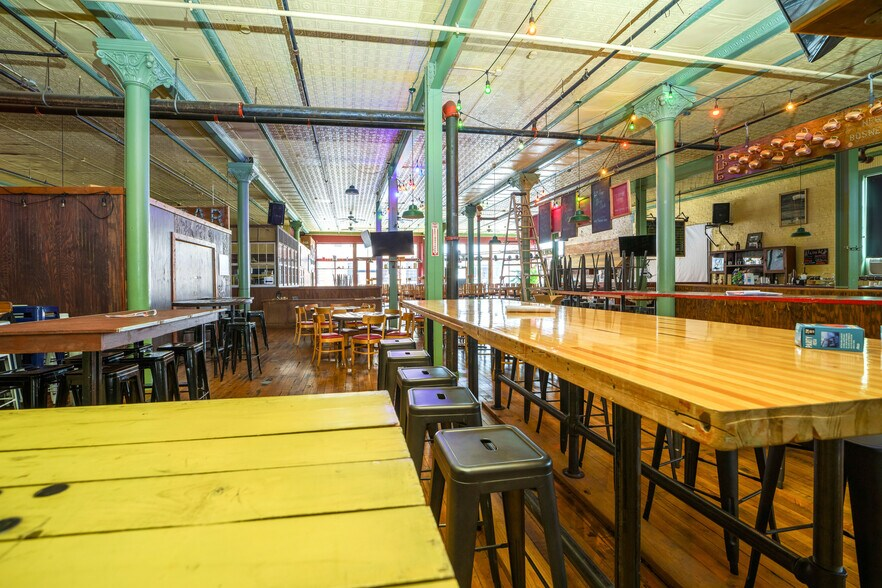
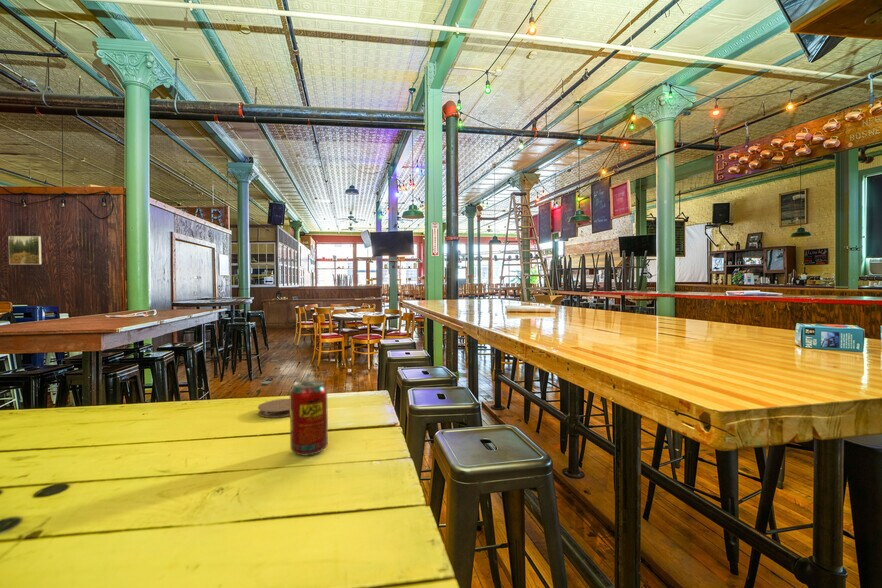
+ beverage can [289,379,329,457]
+ coaster [257,398,290,419]
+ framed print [7,235,43,265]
